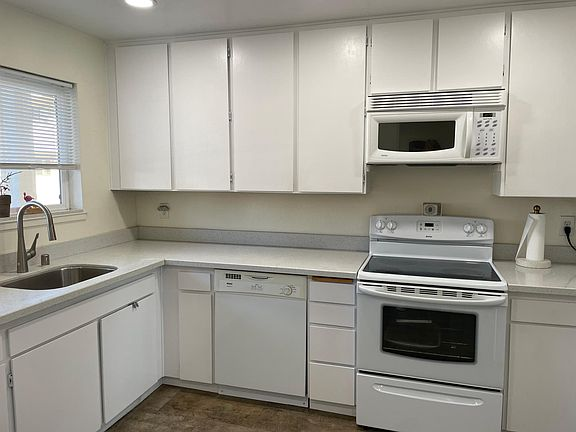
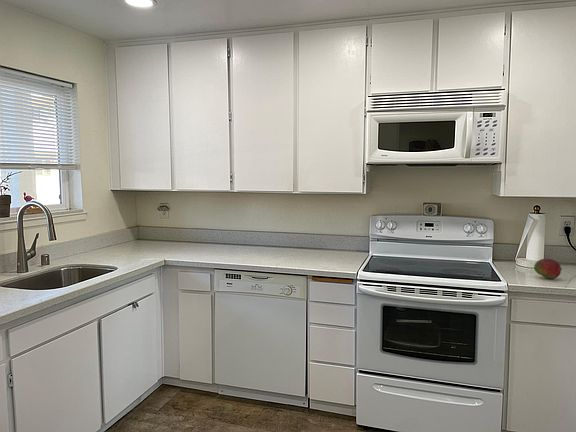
+ fruit [533,258,563,280]
